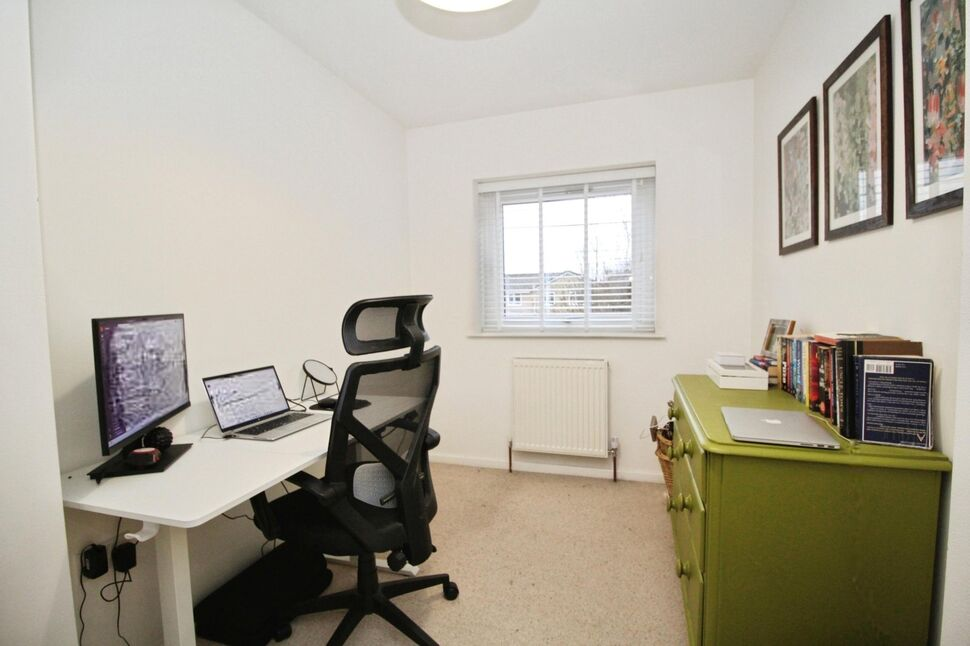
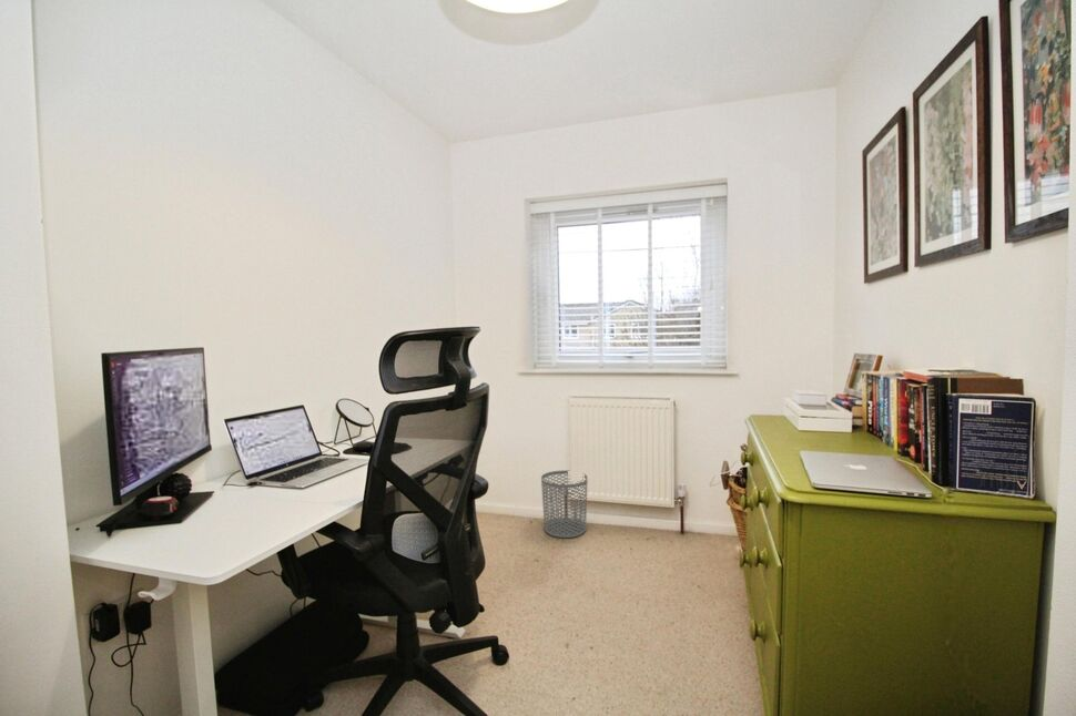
+ waste bin [540,469,589,539]
